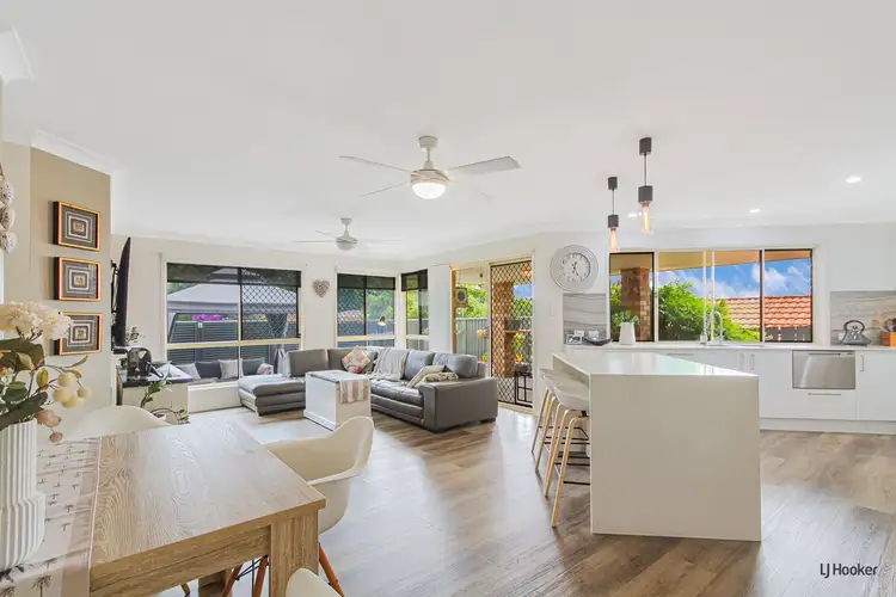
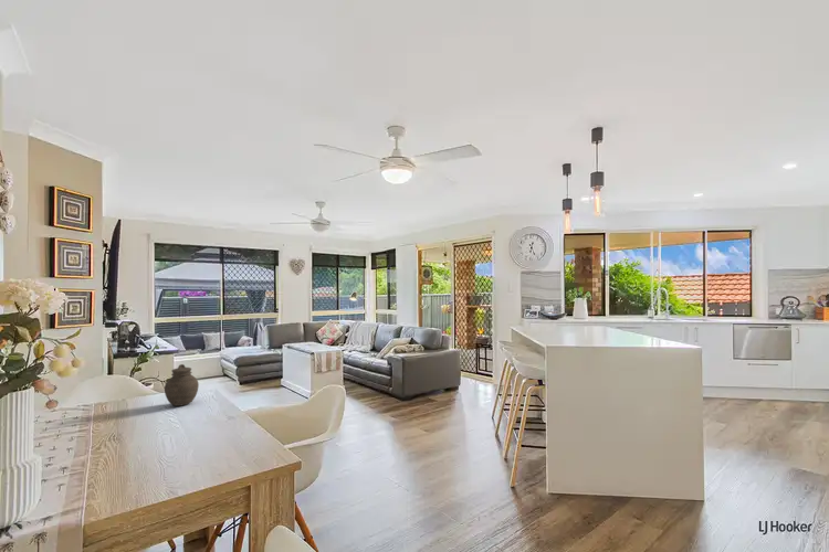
+ jar [164,363,200,407]
